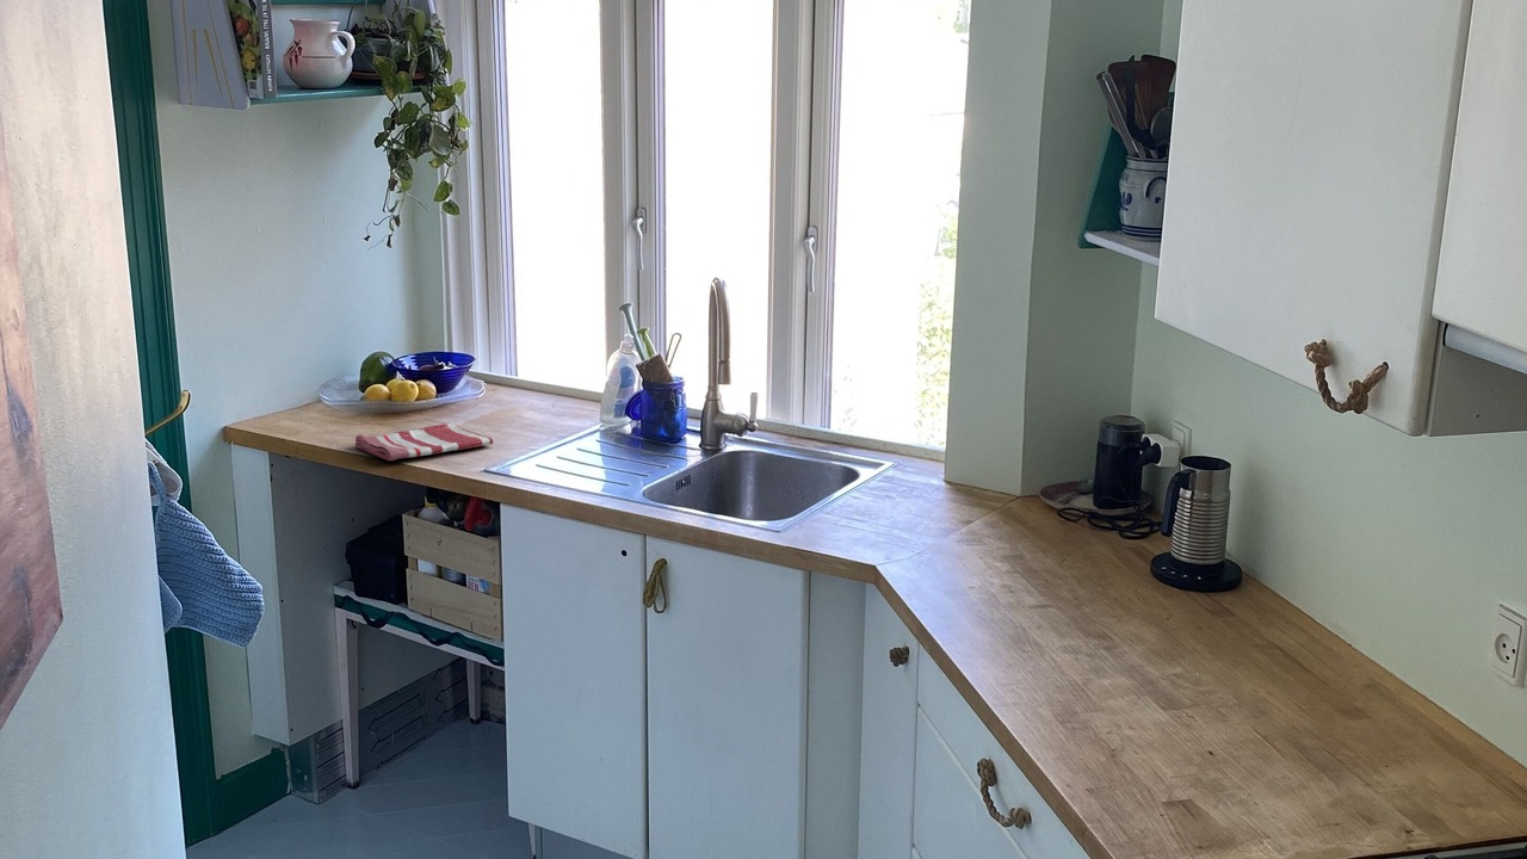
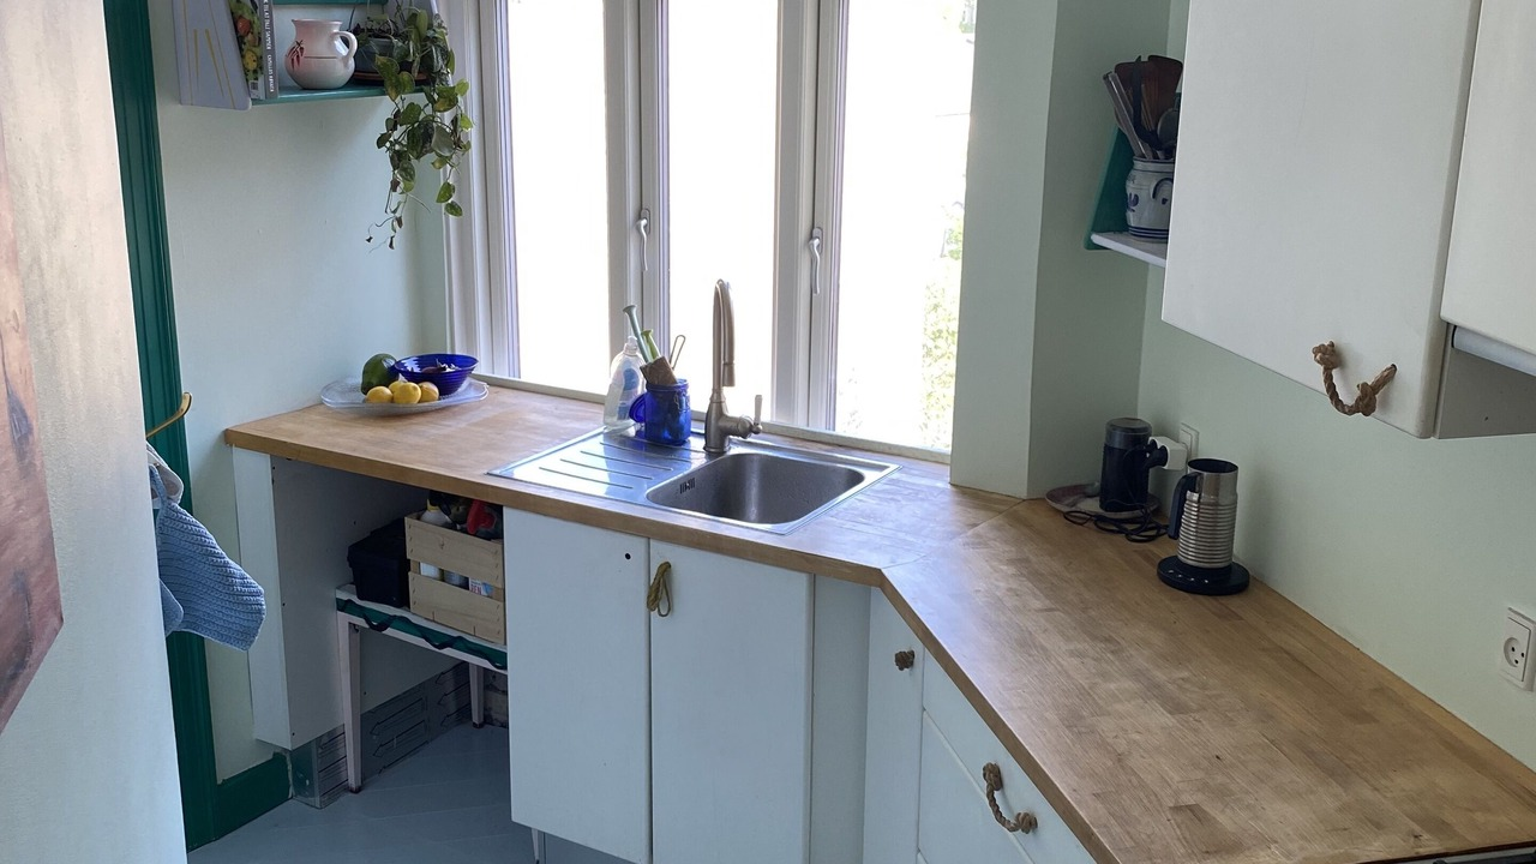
- dish towel [354,422,494,462]
